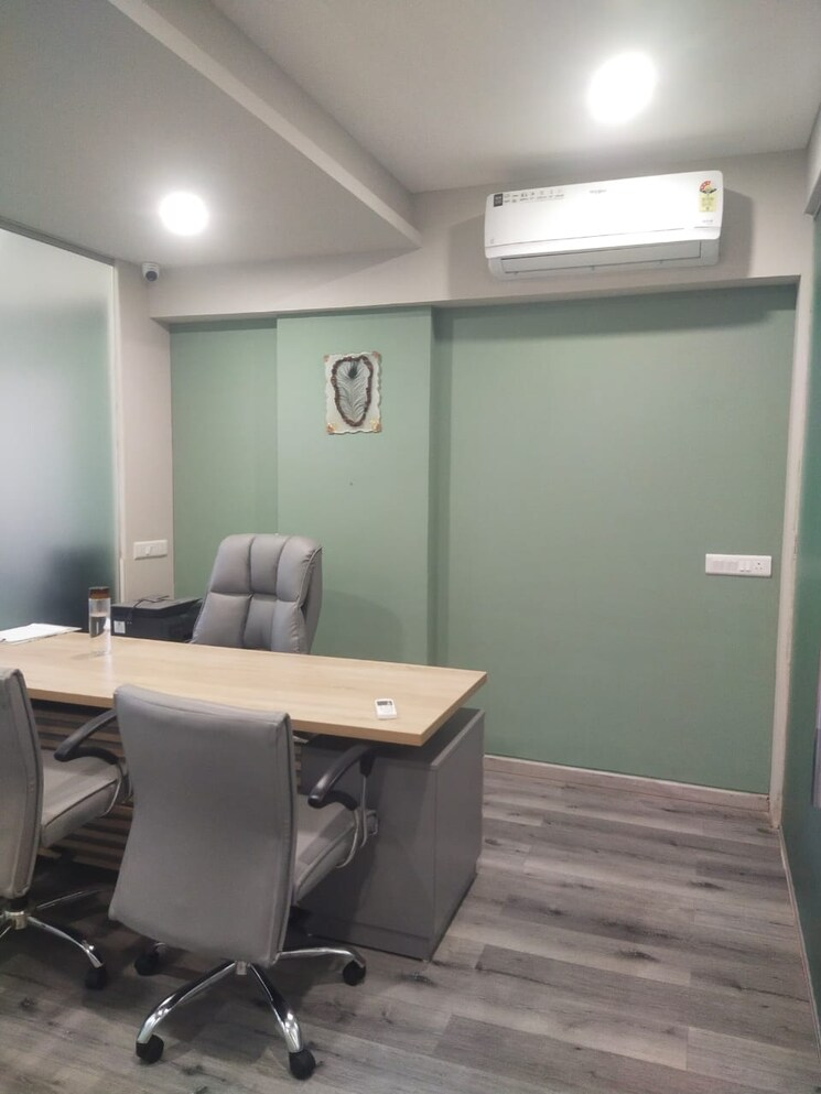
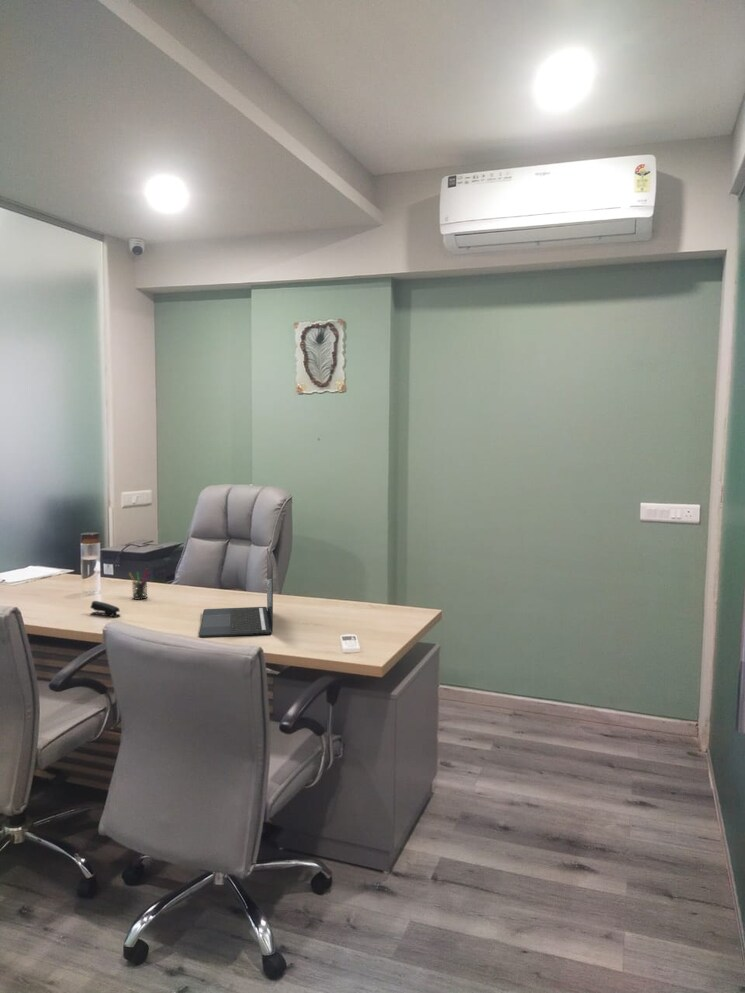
+ laptop [198,548,274,638]
+ stapler [89,600,121,618]
+ pen holder [128,568,152,601]
